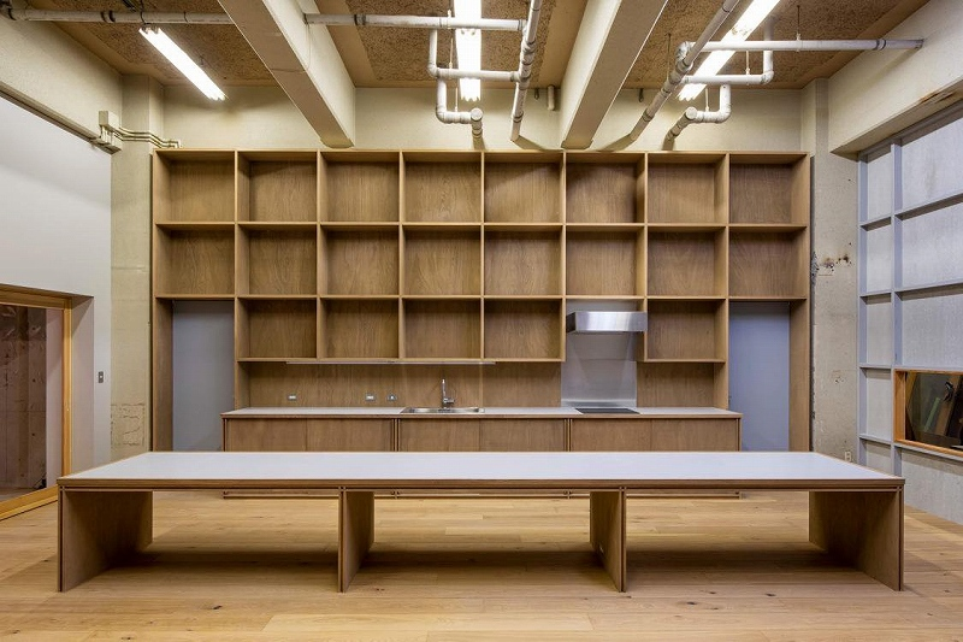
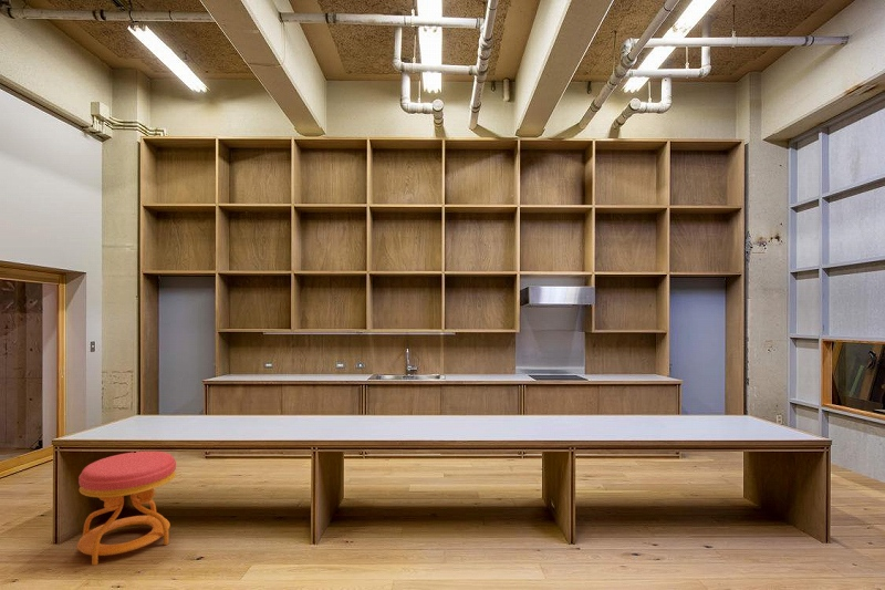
+ stool [76,451,177,566]
